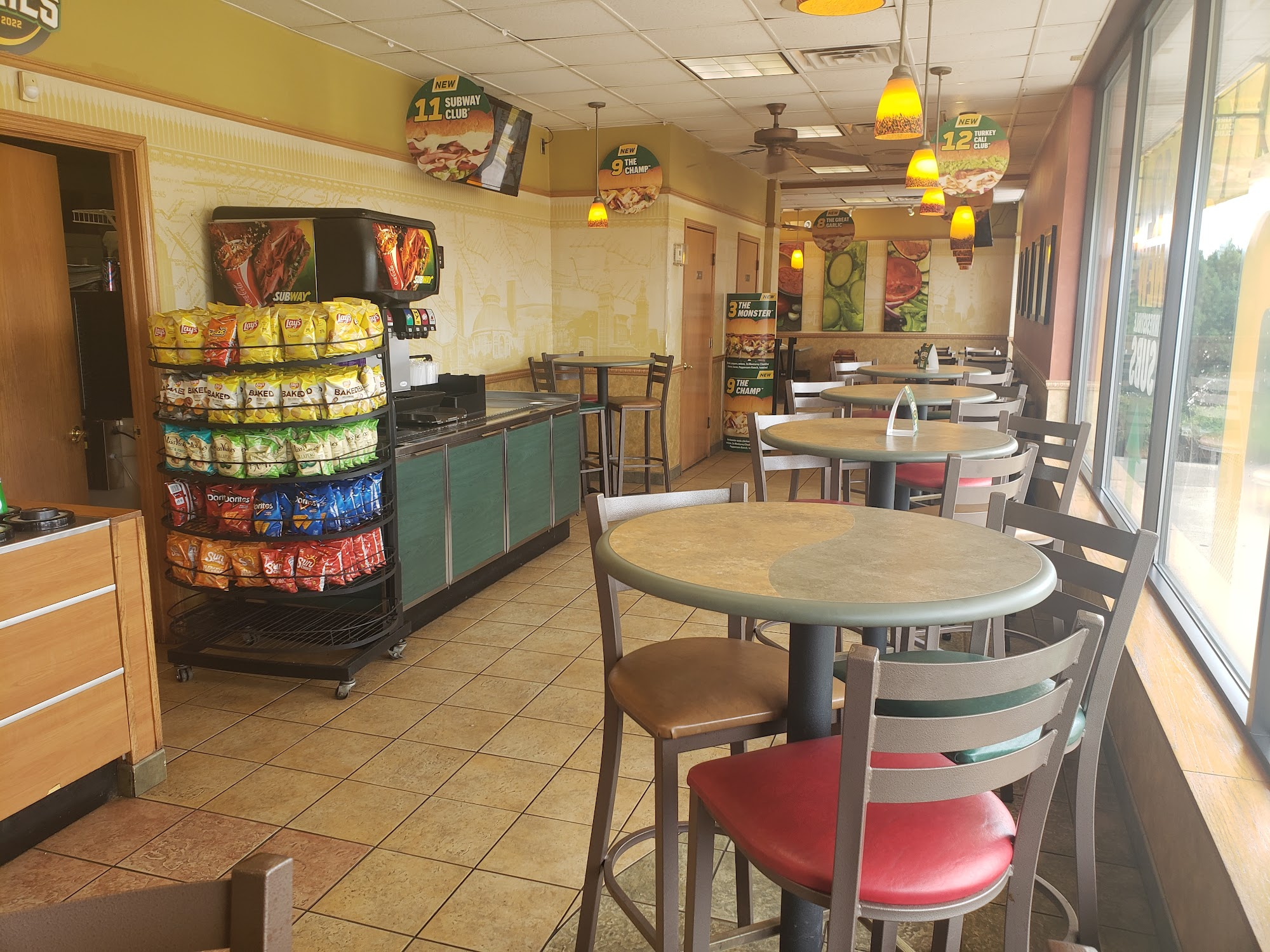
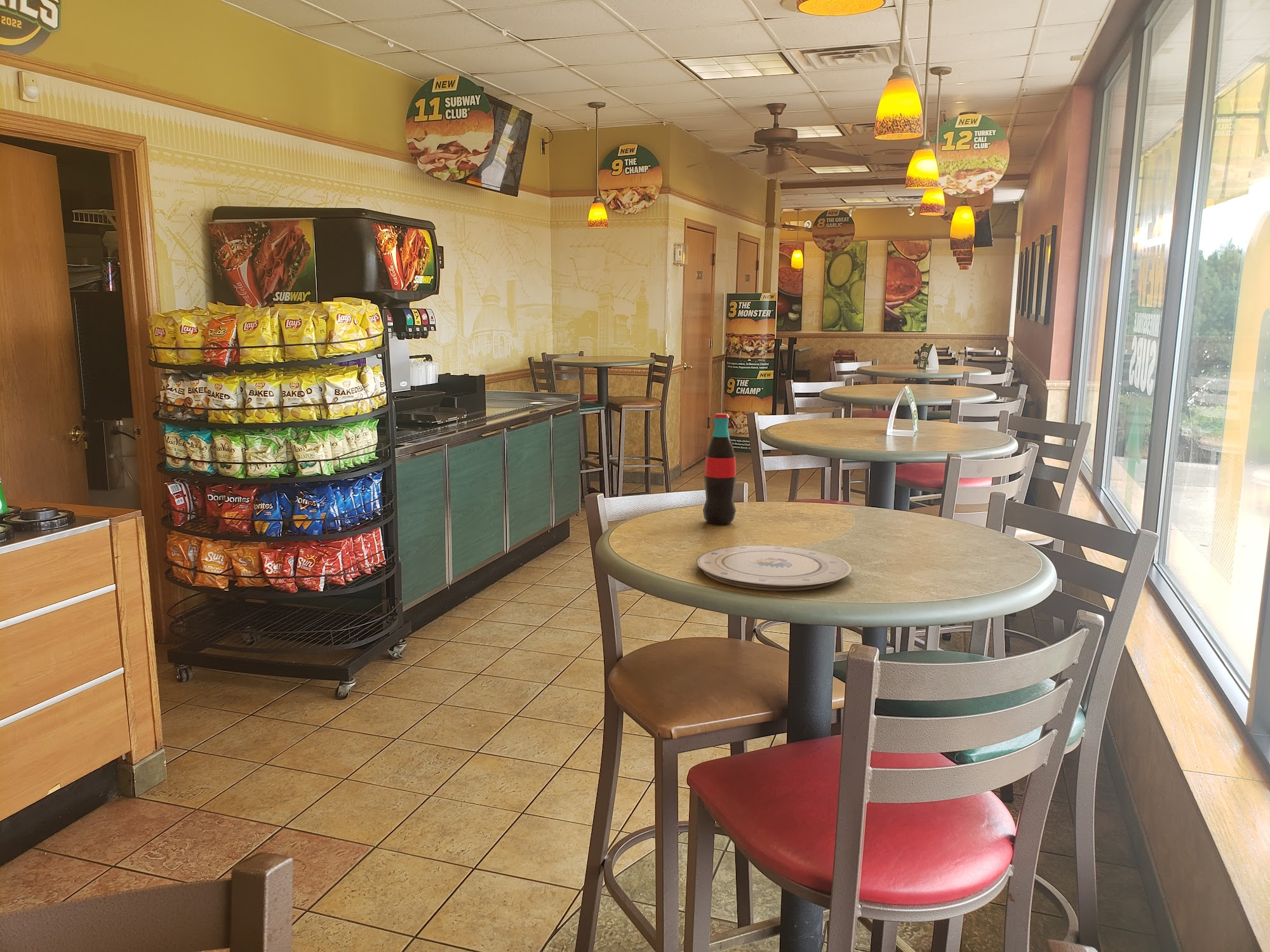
+ plate [696,545,852,592]
+ soda bottle [702,413,737,525]
